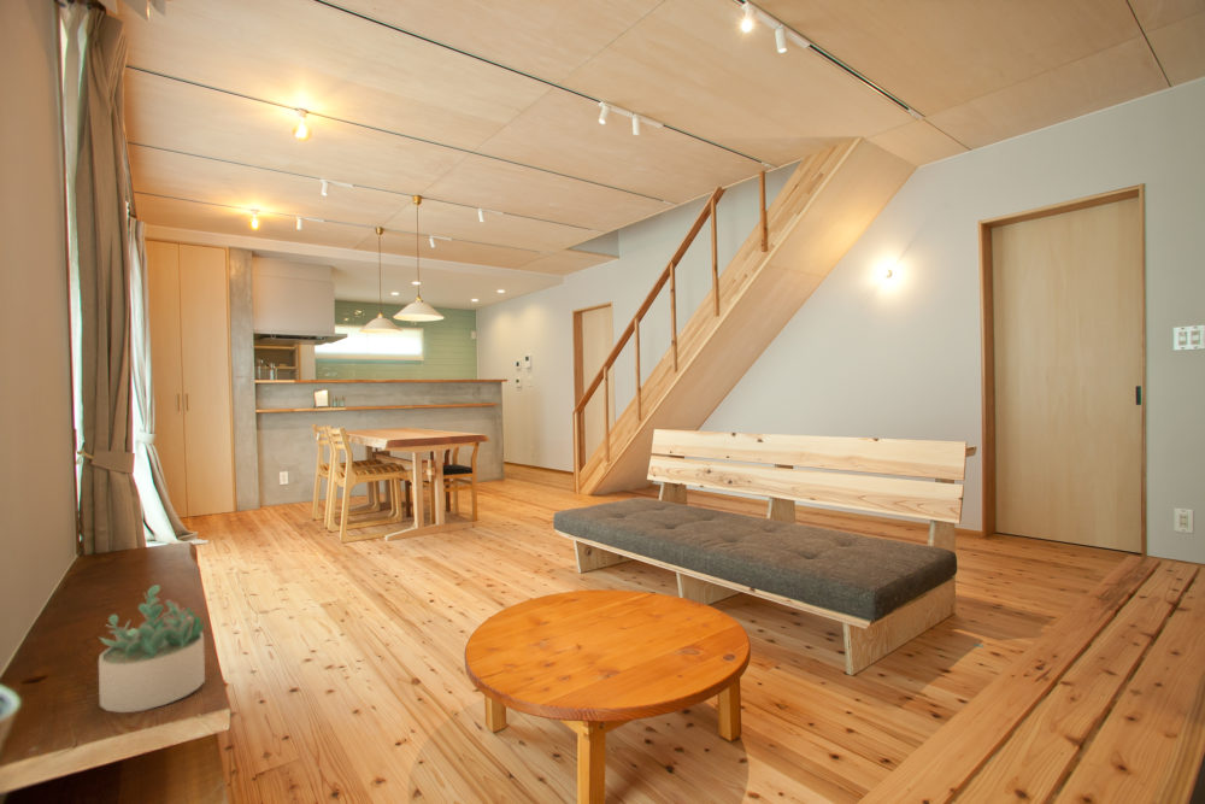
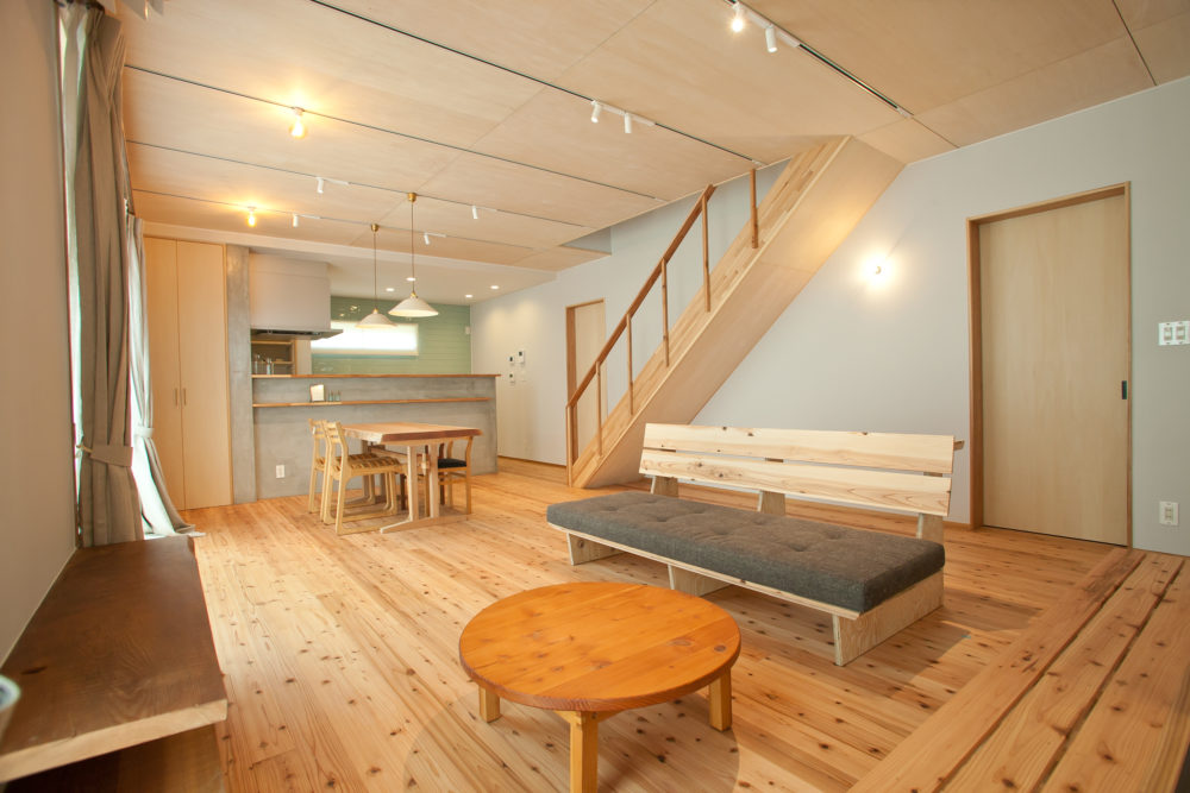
- succulent plant [98,583,206,714]
